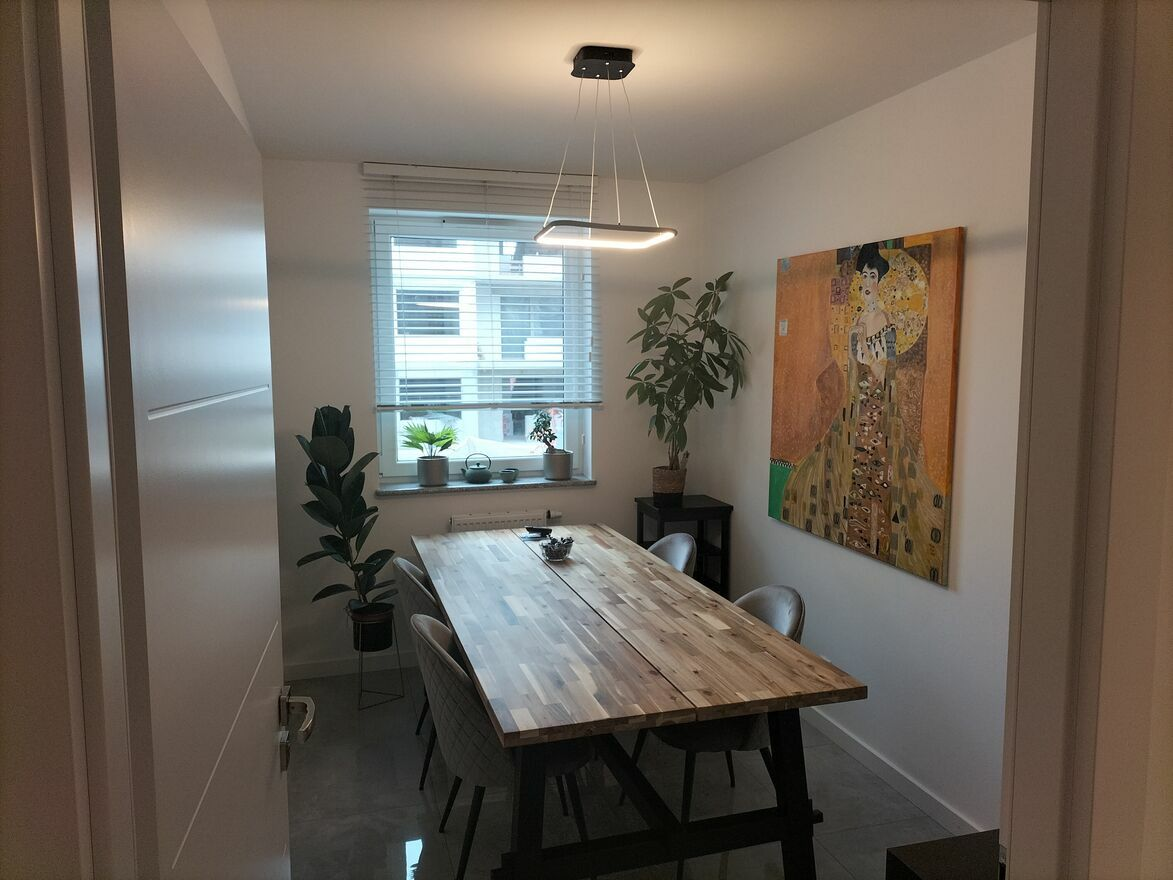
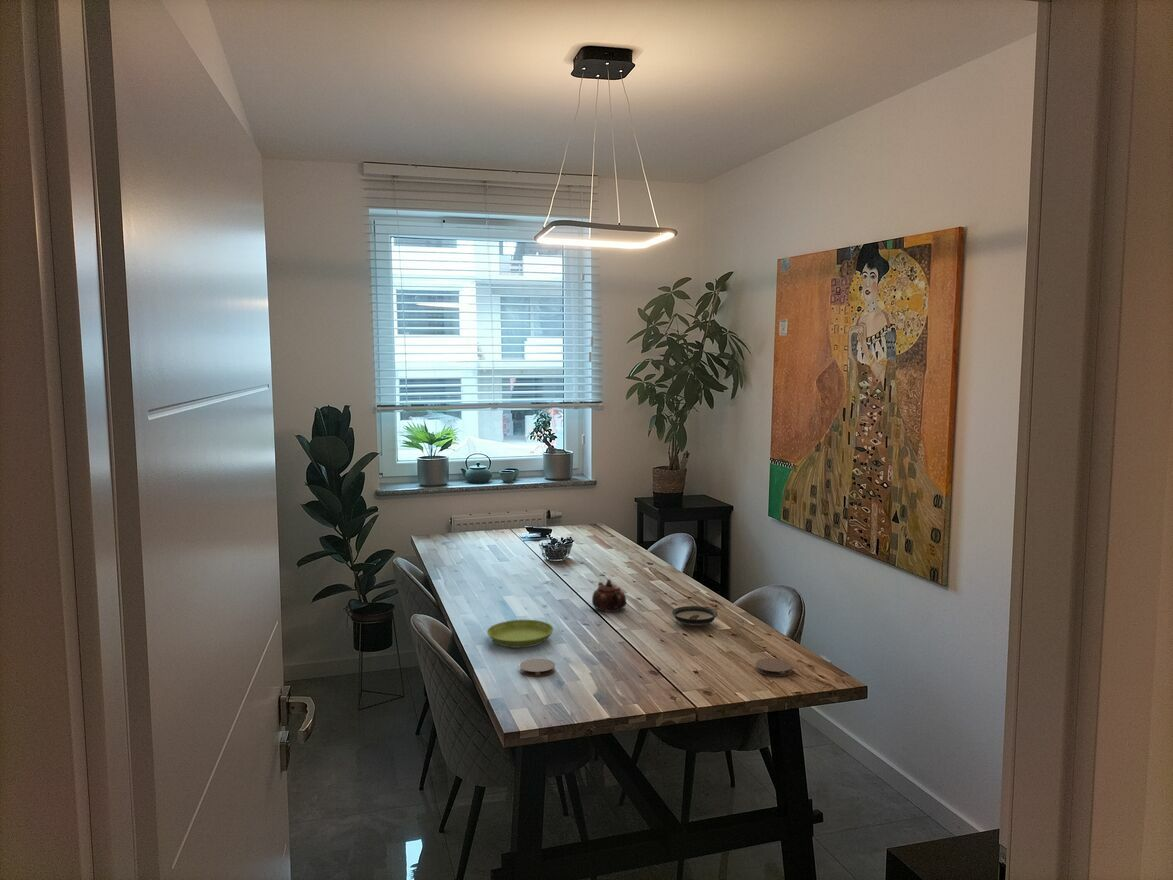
+ saucer [486,619,554,649]
+ coaster [754,657,793,677]
+ teapot [591,578,627,613]
+ coaster [519,658,556,677]
+ saucer [671,605,718,627]
